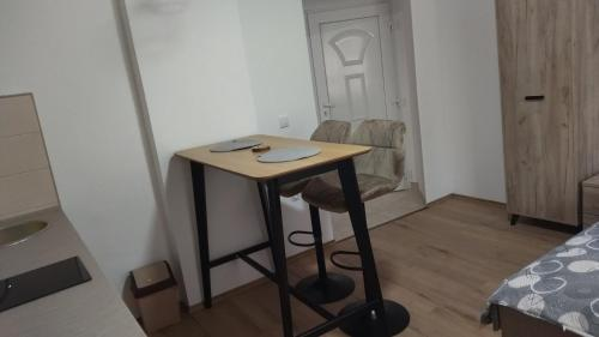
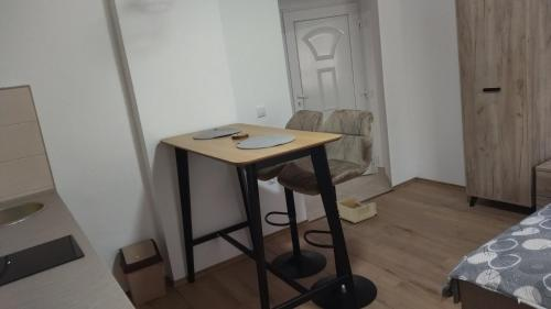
+ storage bin [336,196,378,224]
